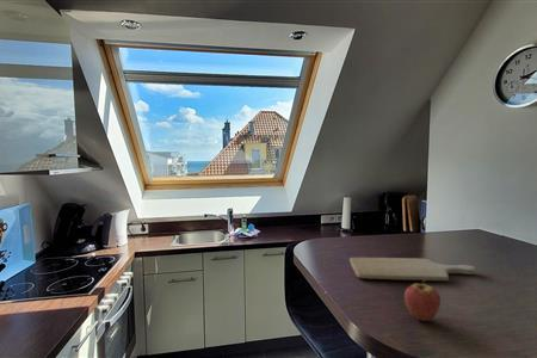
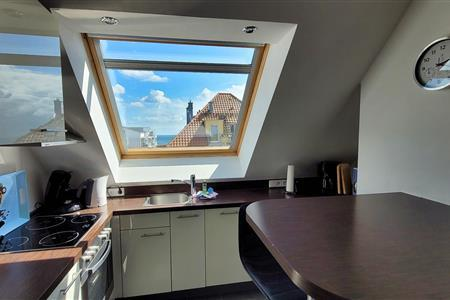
- chopping board [348,257,476,282]
- fruit [403,279,442,322]
